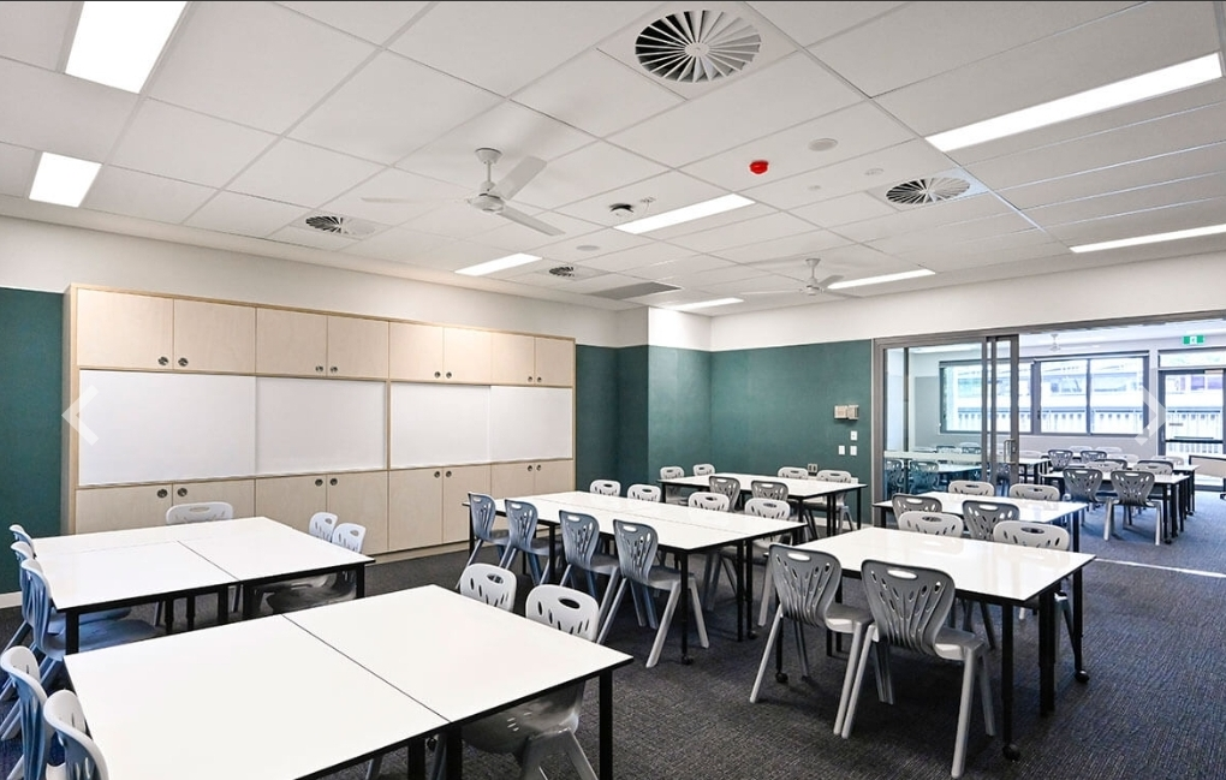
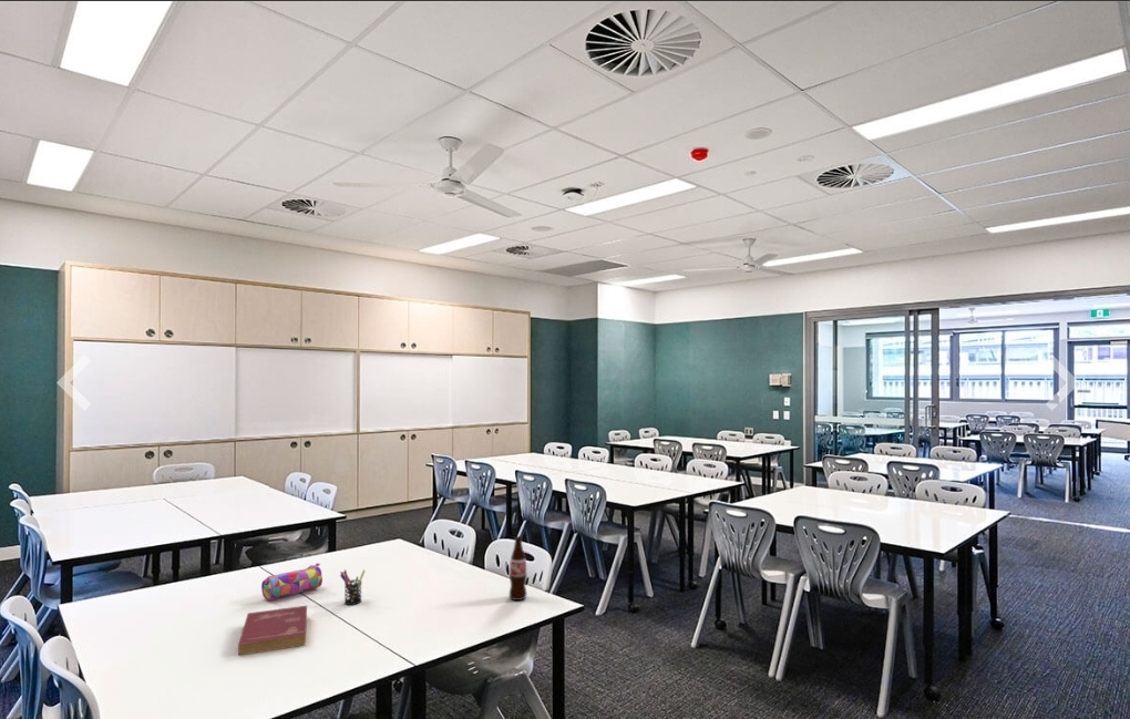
+ bottle [508,535,528,602]
+ pencil case [260,562,323,602]
+ book [237,605,308,656]
+ pen holder [339,568,367,606]
